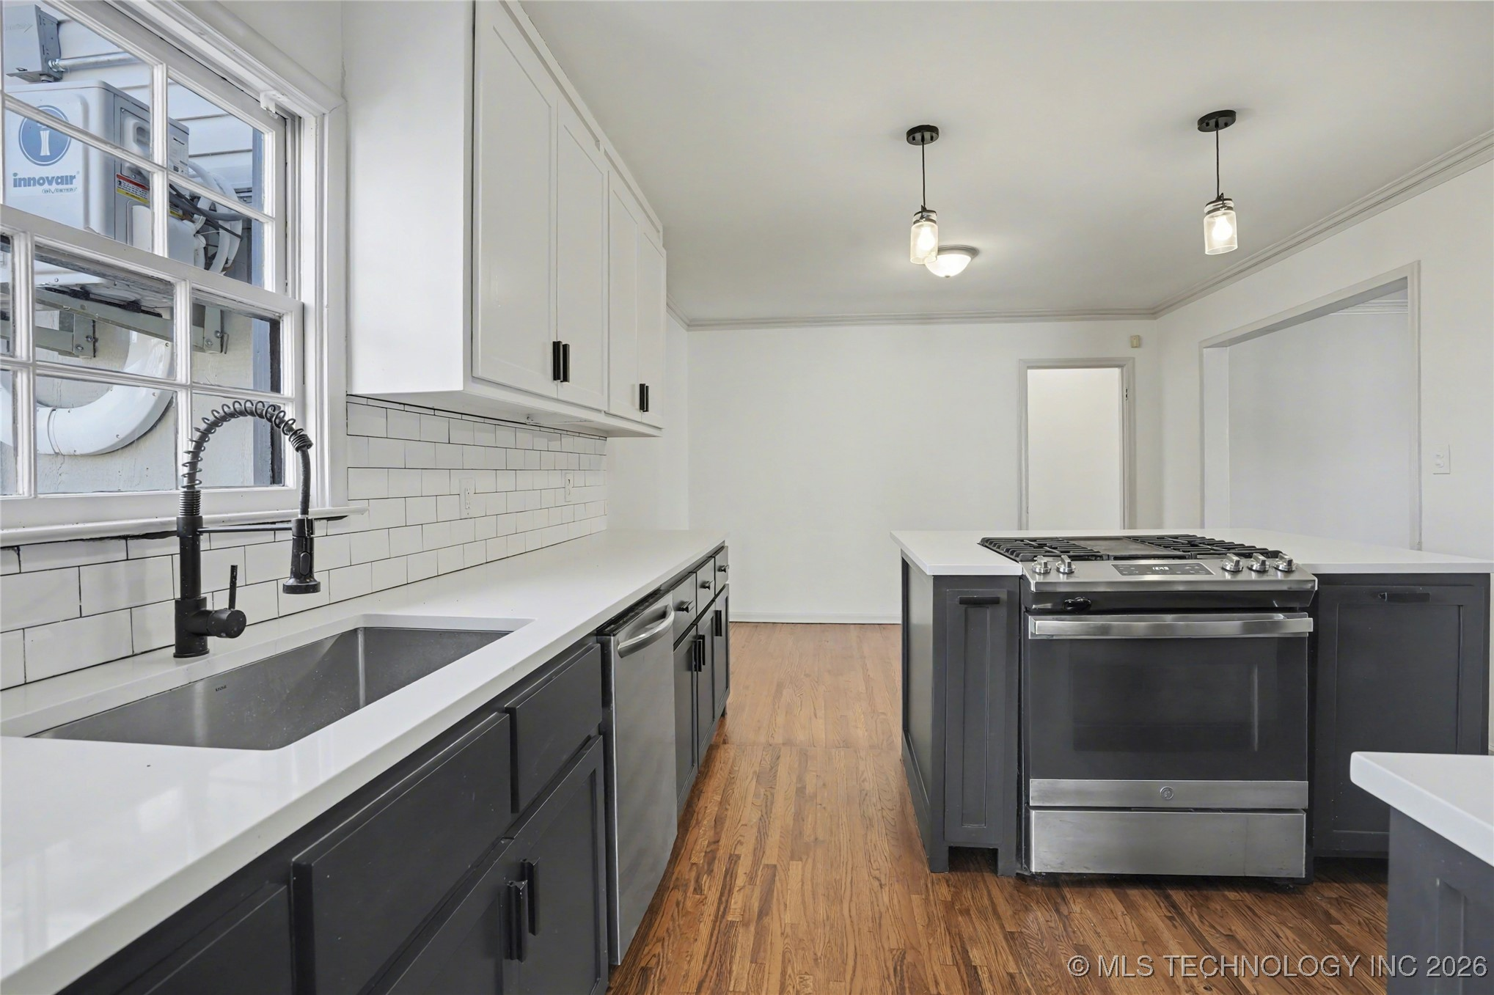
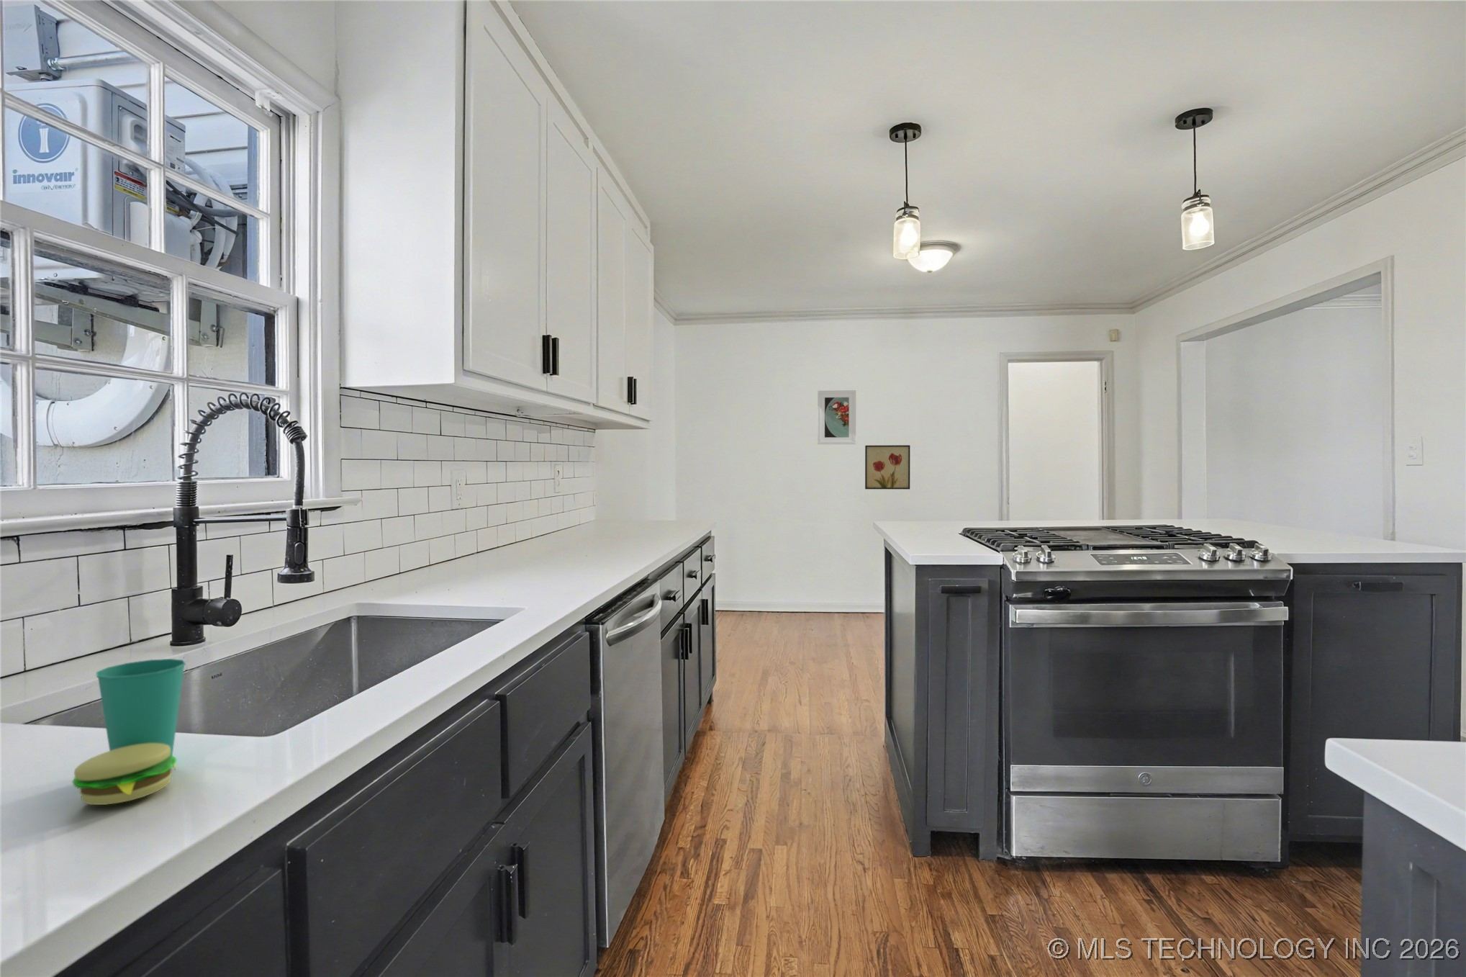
+ wall art [864,444,911,491]
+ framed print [816,389,857,445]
+ cup [71,658,186,806]
